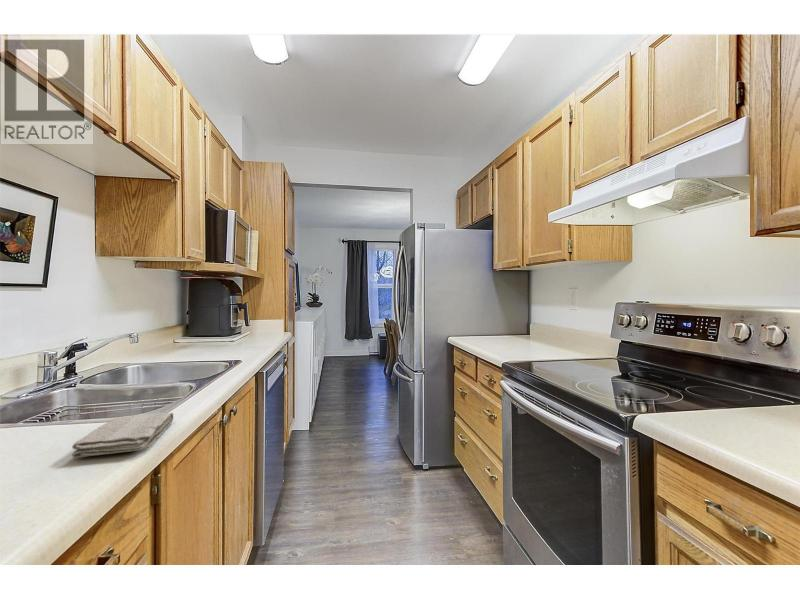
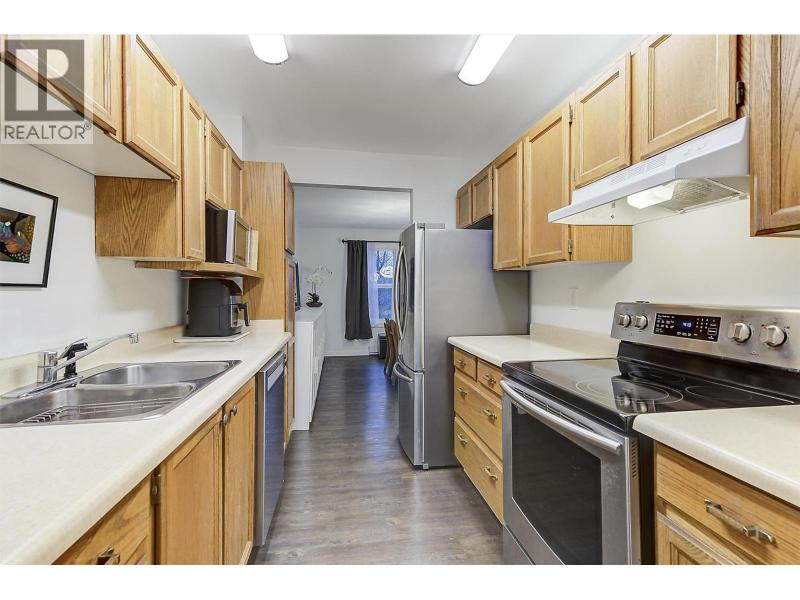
- washcloth [71,412,174,459]
